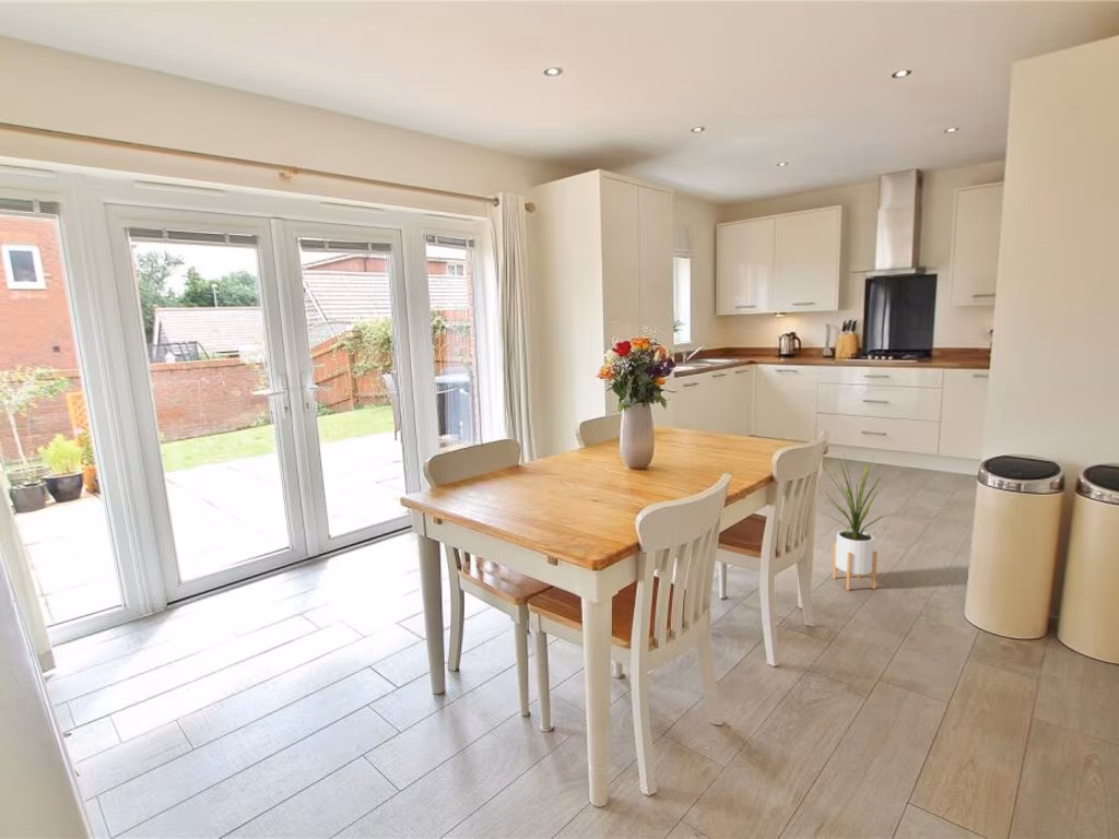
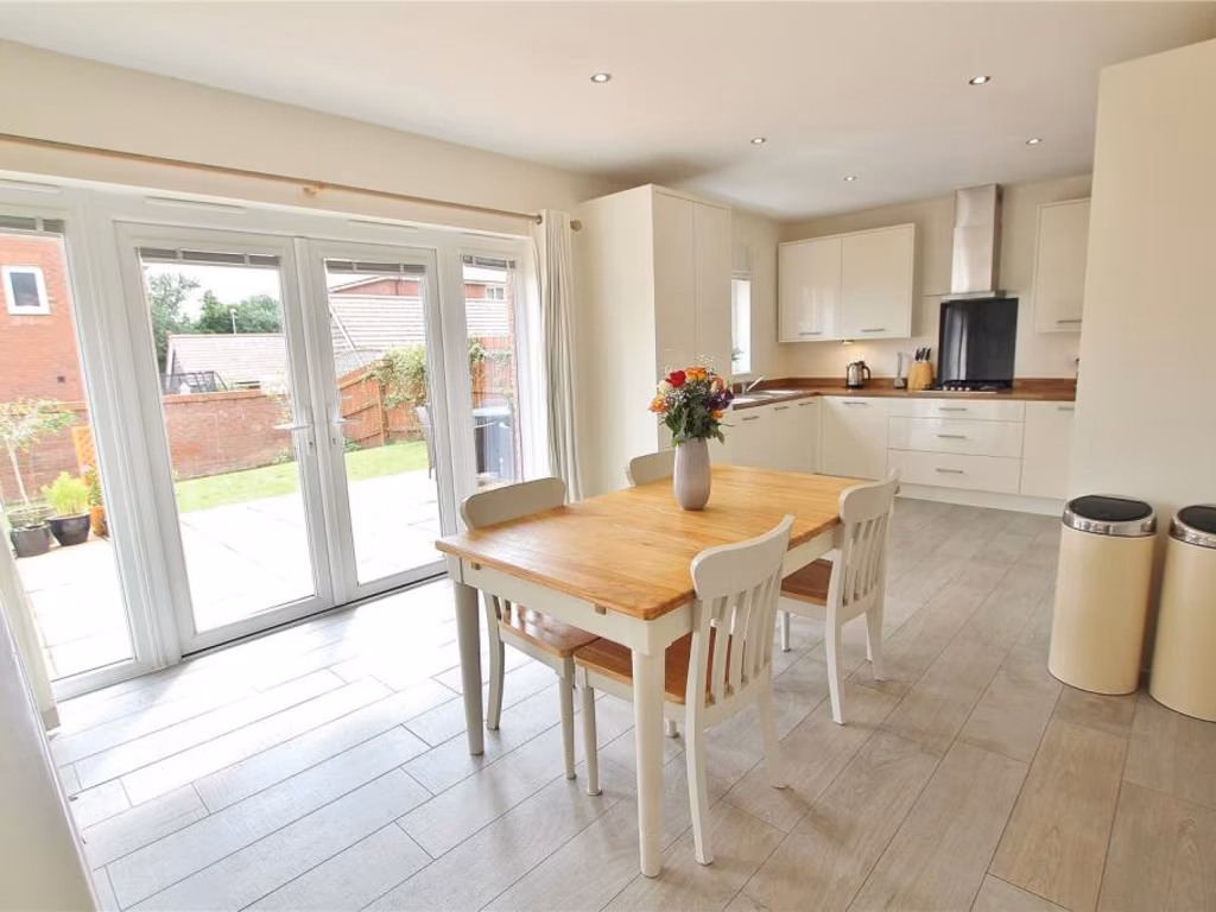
- house plant [820,452,899,591]
